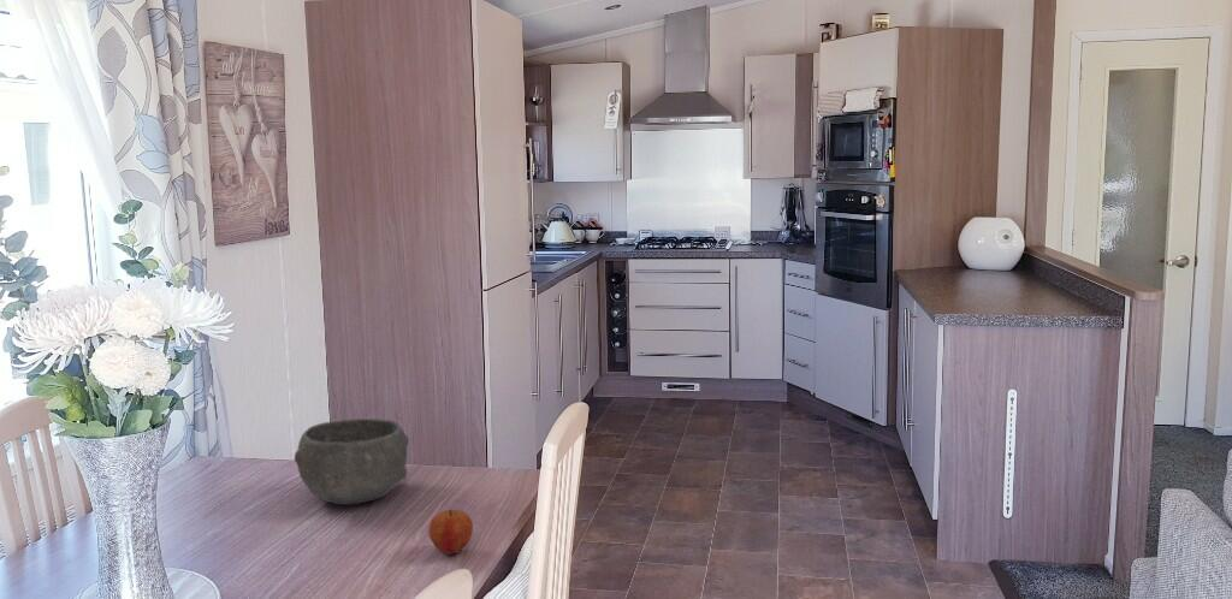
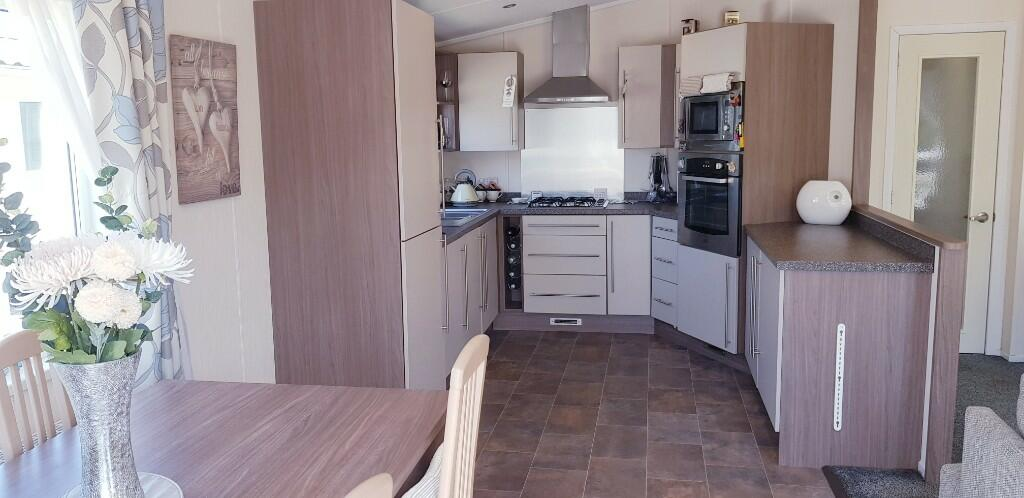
- apple [427,509,474,556]
- bowl [294,417,410,506]
